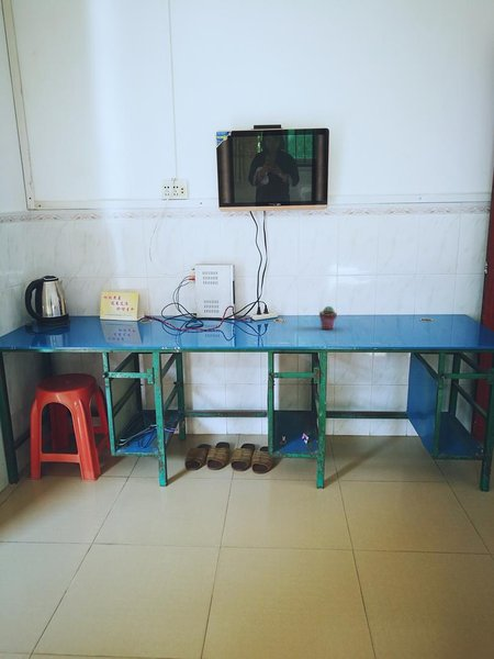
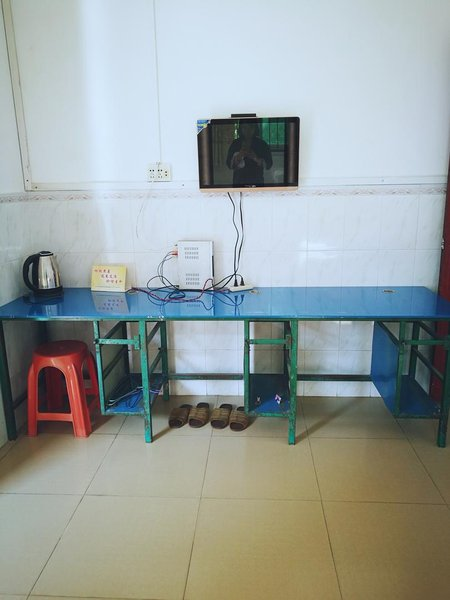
- potted succulent [318,305,338,331]
